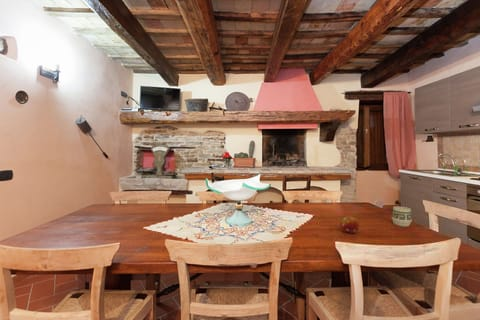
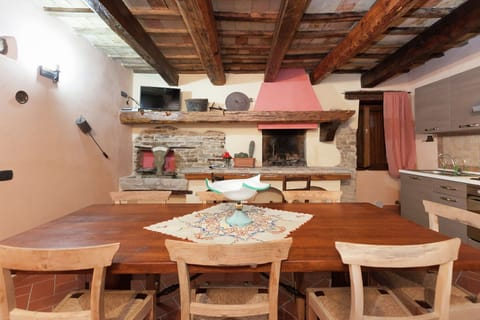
- cup [391,205,413,227]
- fruit [339,216,360,234]
